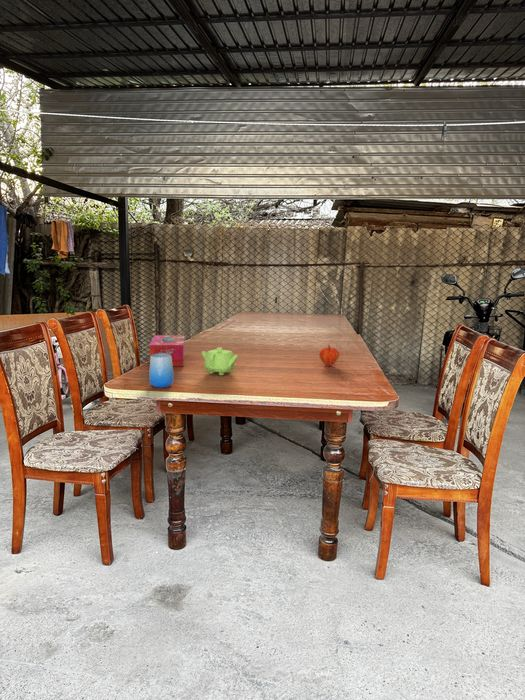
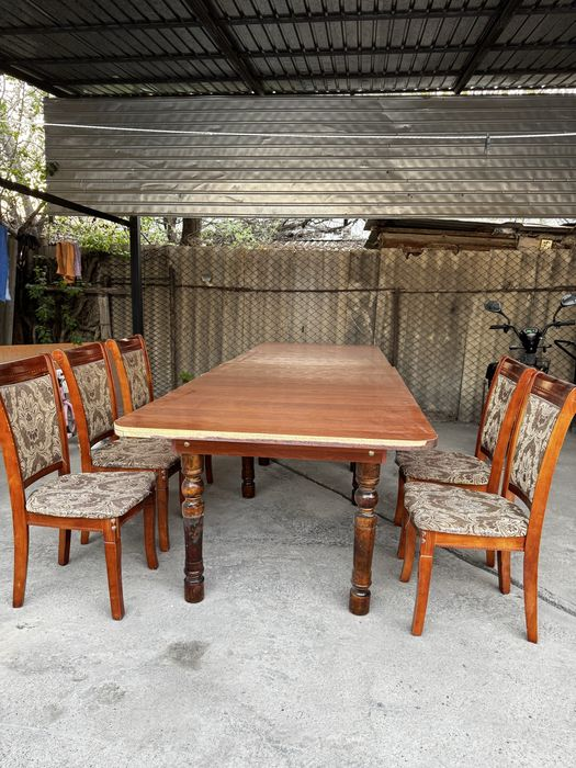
- cup [148,354,175,389]
- fruit [318,344,340,367]
- teapot [201,347,239,376]
- tissue box [149,334,186,367]
